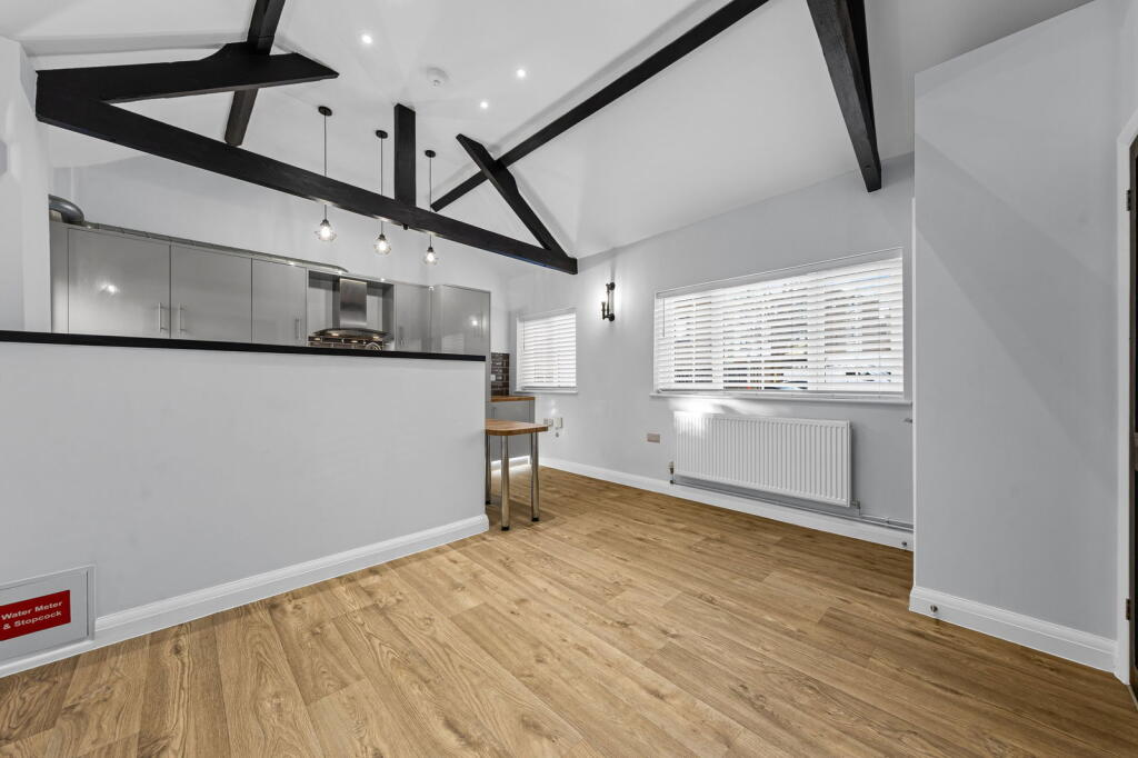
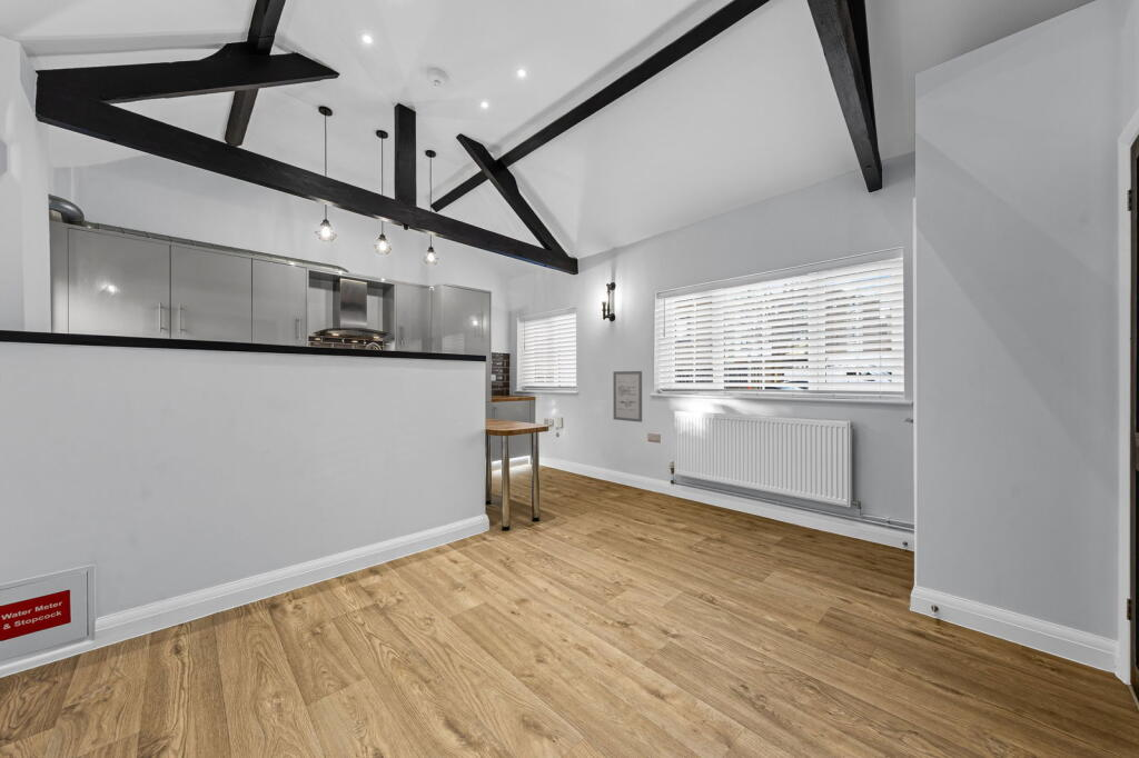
+ wall art [612,370,643,423]
